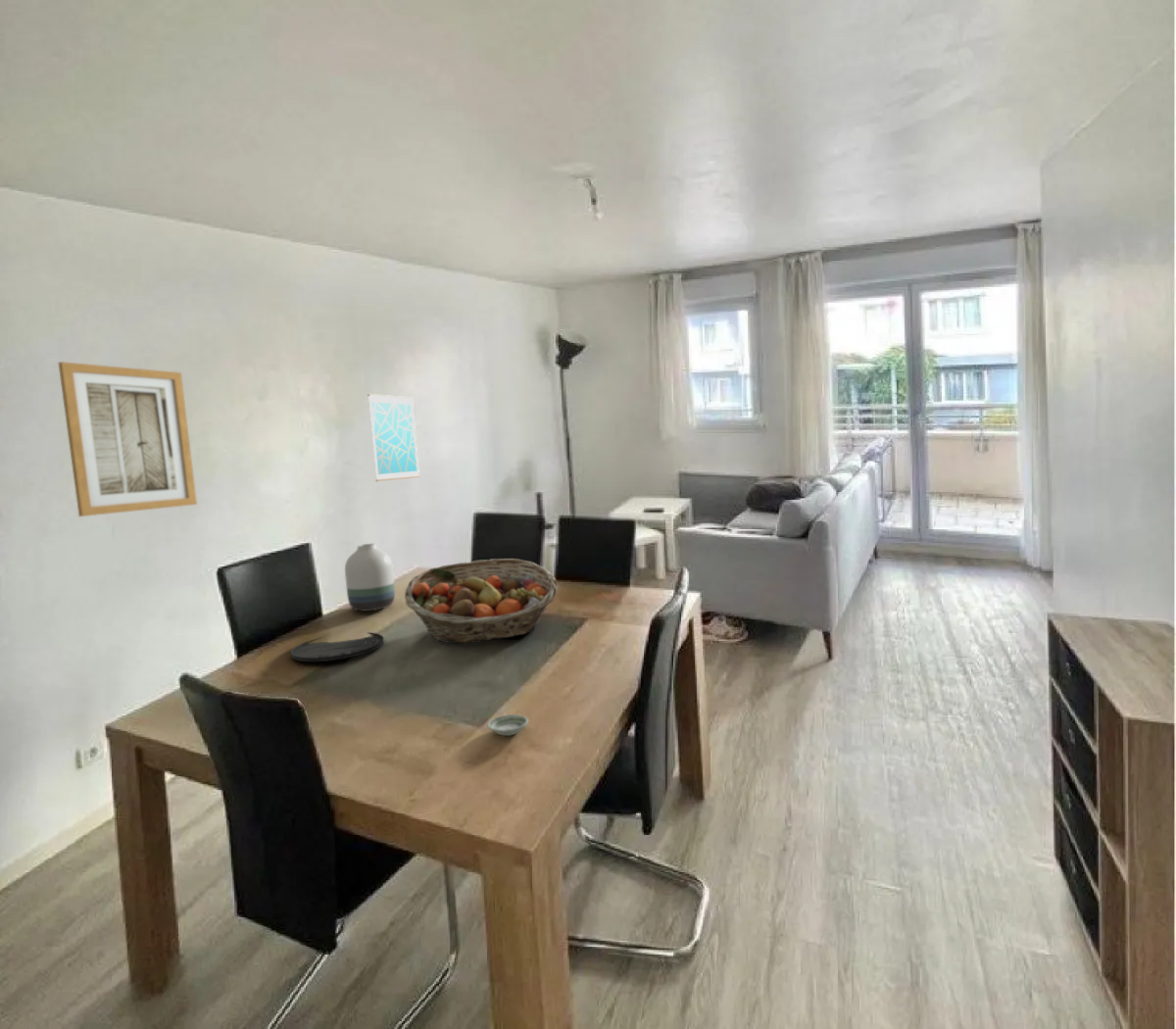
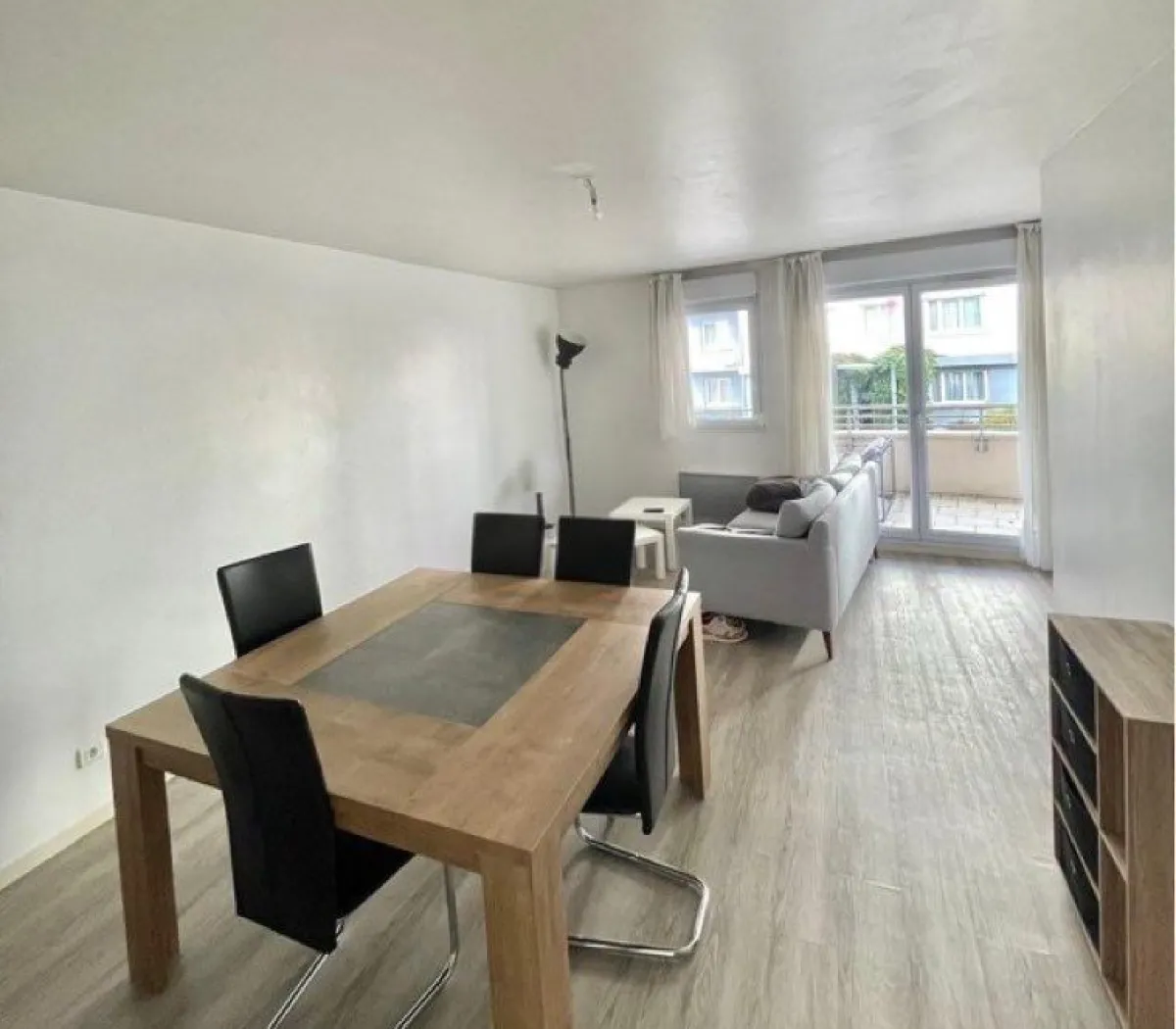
- saucer [487,713,529,737]
- vase [344,543,396,612]
- fruit basket [404,558,559,644]
- wall art [57,361,198,517]
- wall art [367,393,421,482]
- plate [290,631,385,662]
